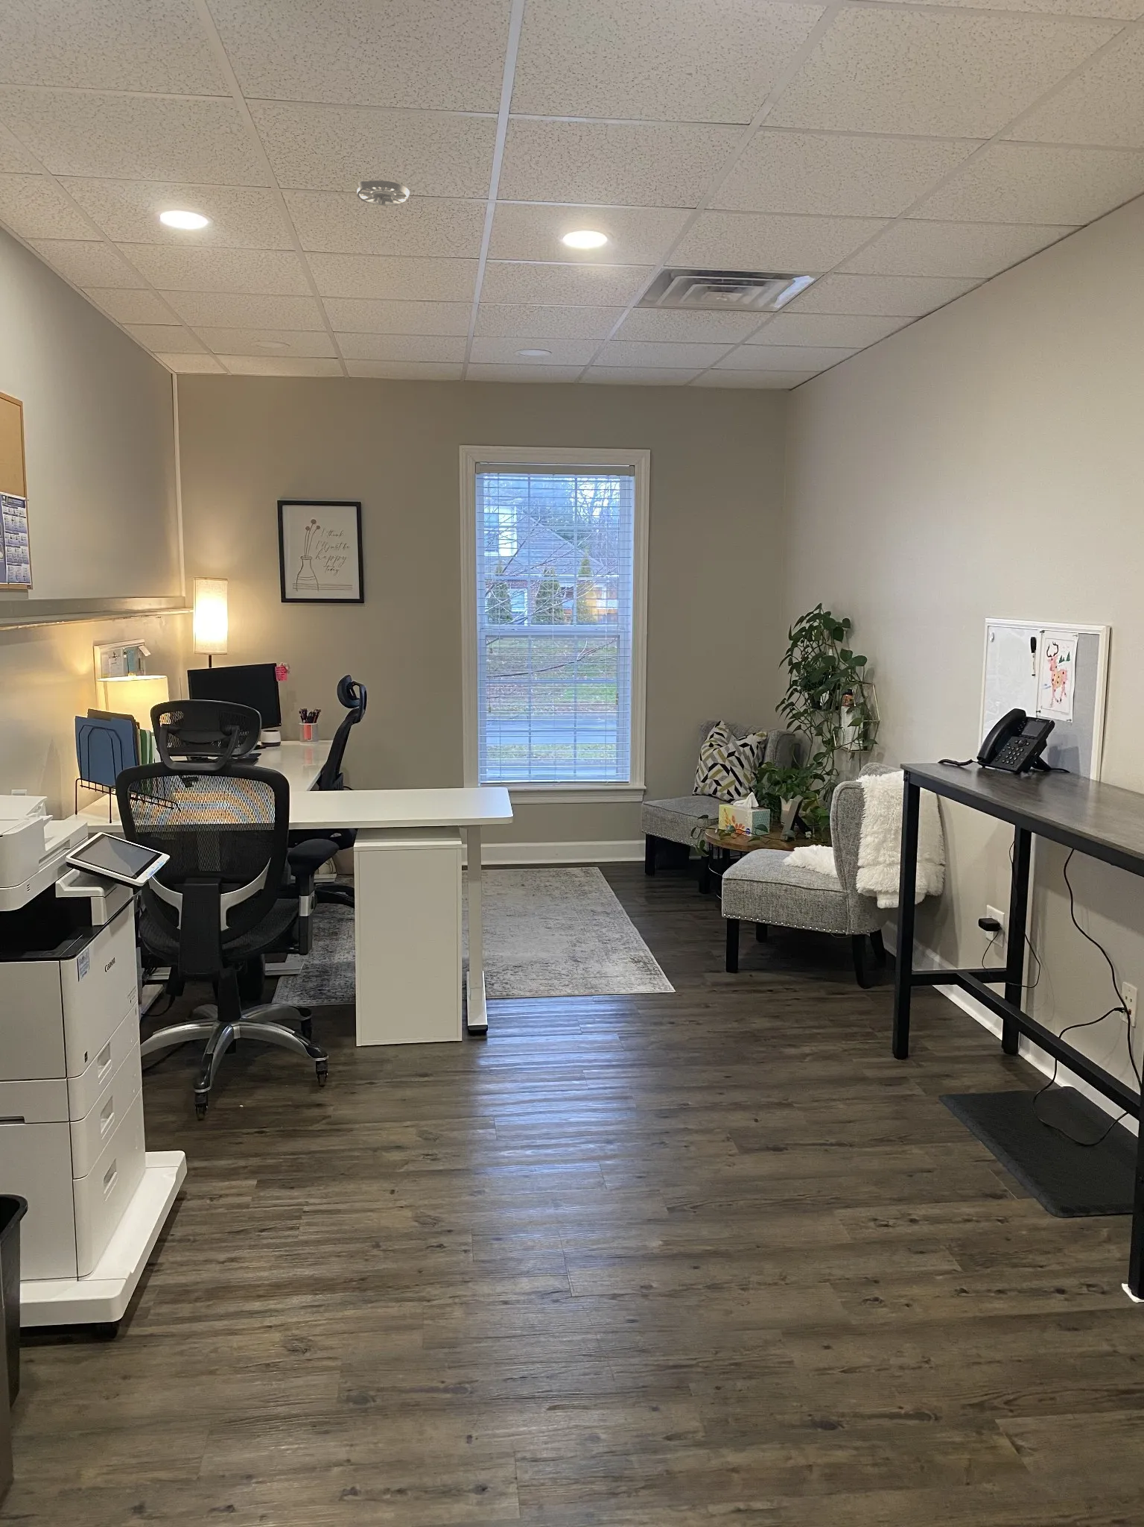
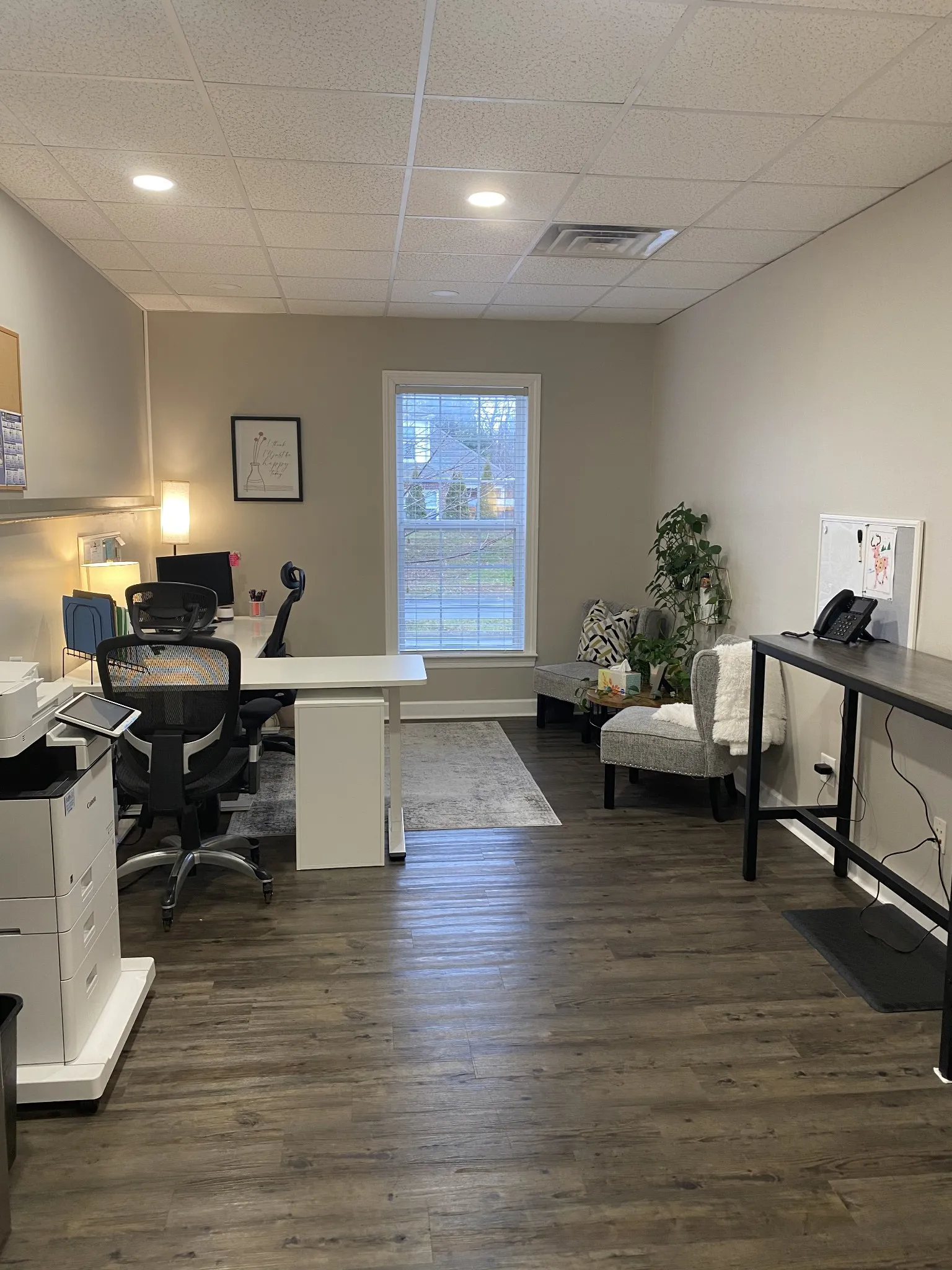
- smoke detector [356,179,411,207]
